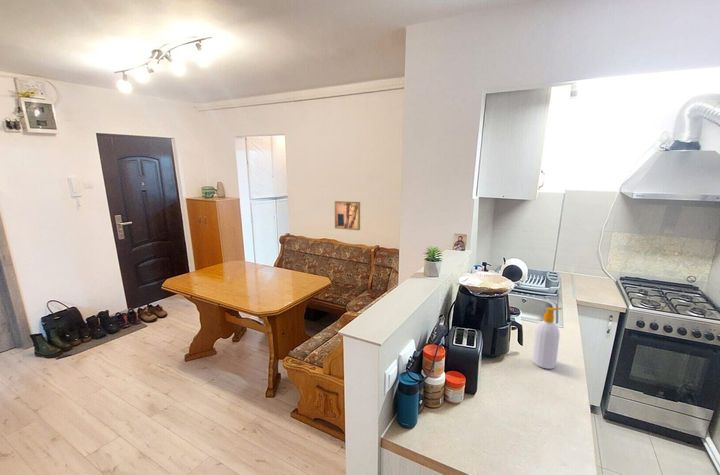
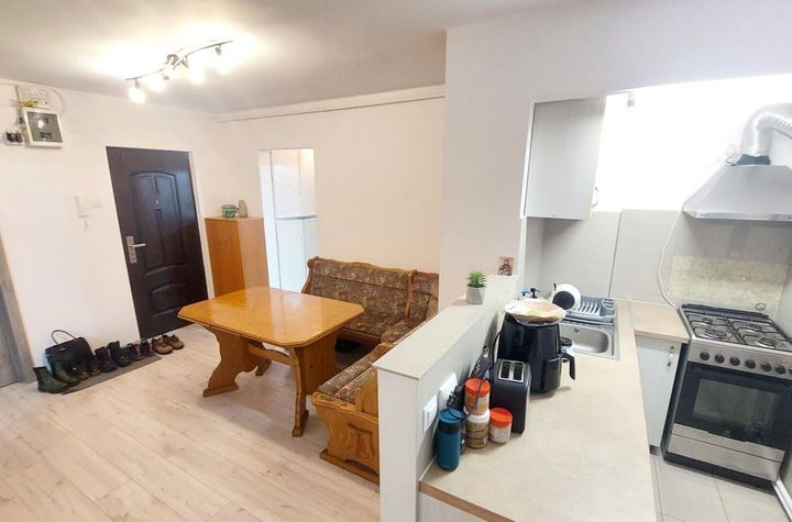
- soap bottle [531,306,563,370]
- wall art [334,200,361,231]
